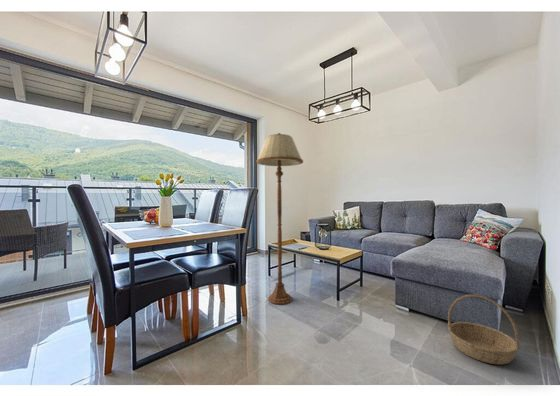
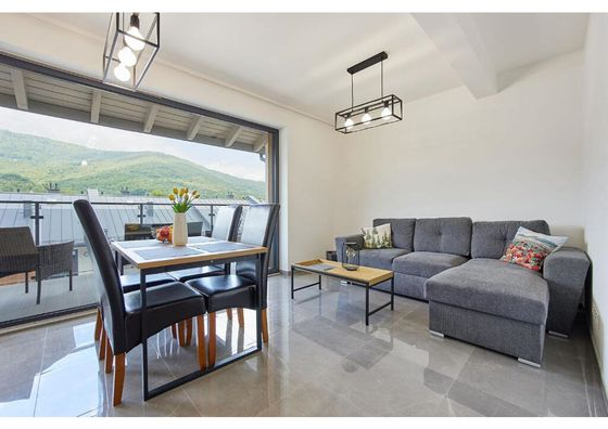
- floor lamp [255,132,304,305]
- basket [447,293,521,365]
